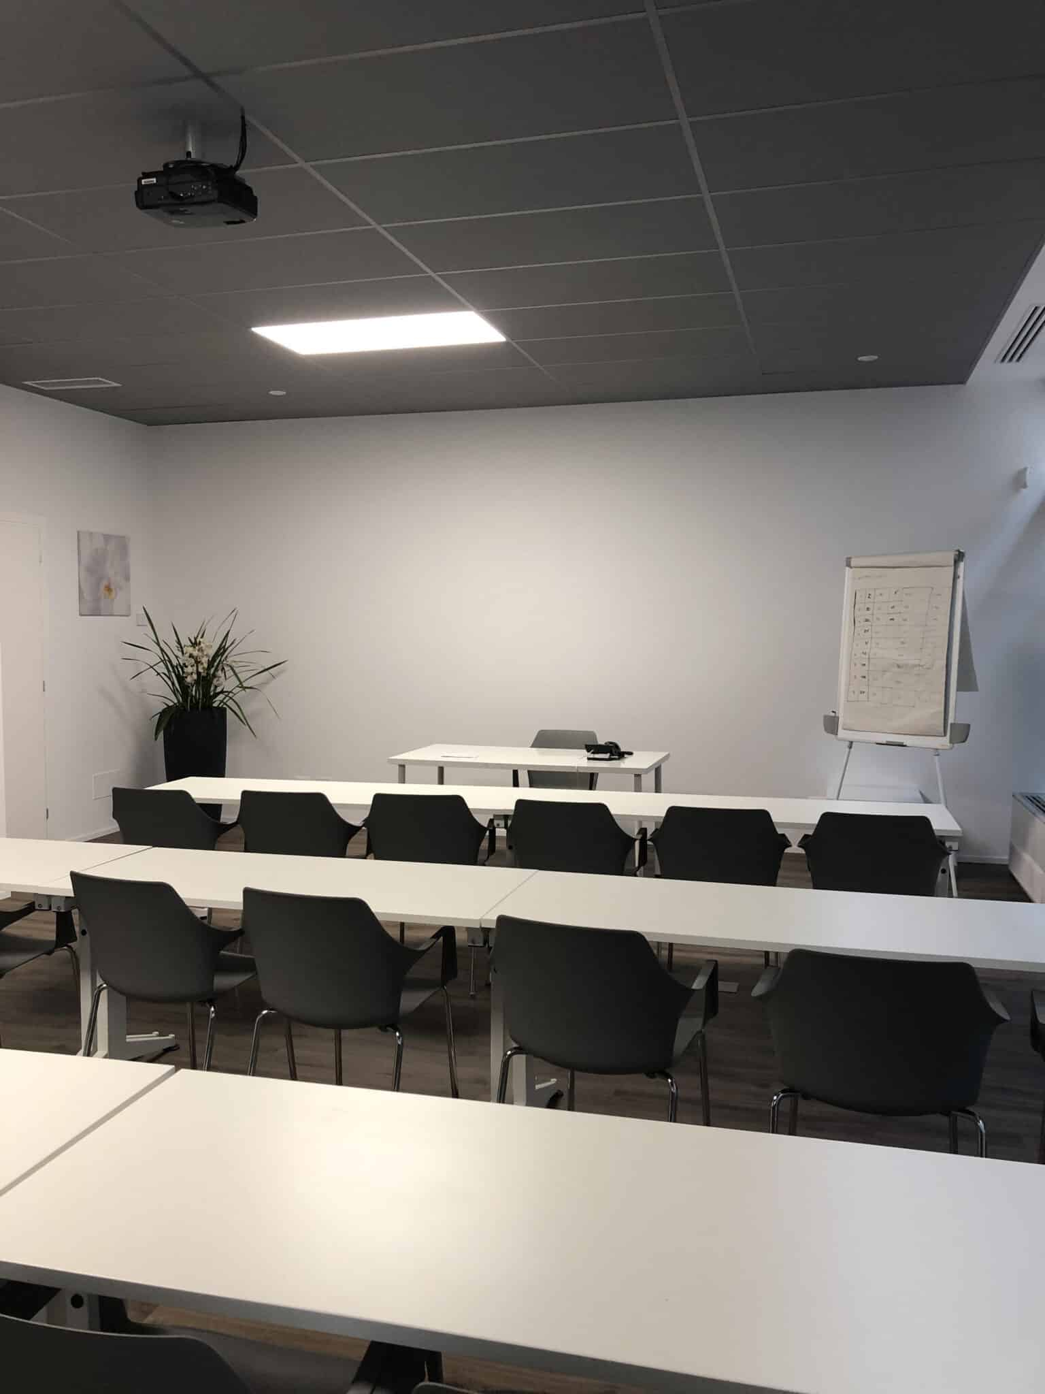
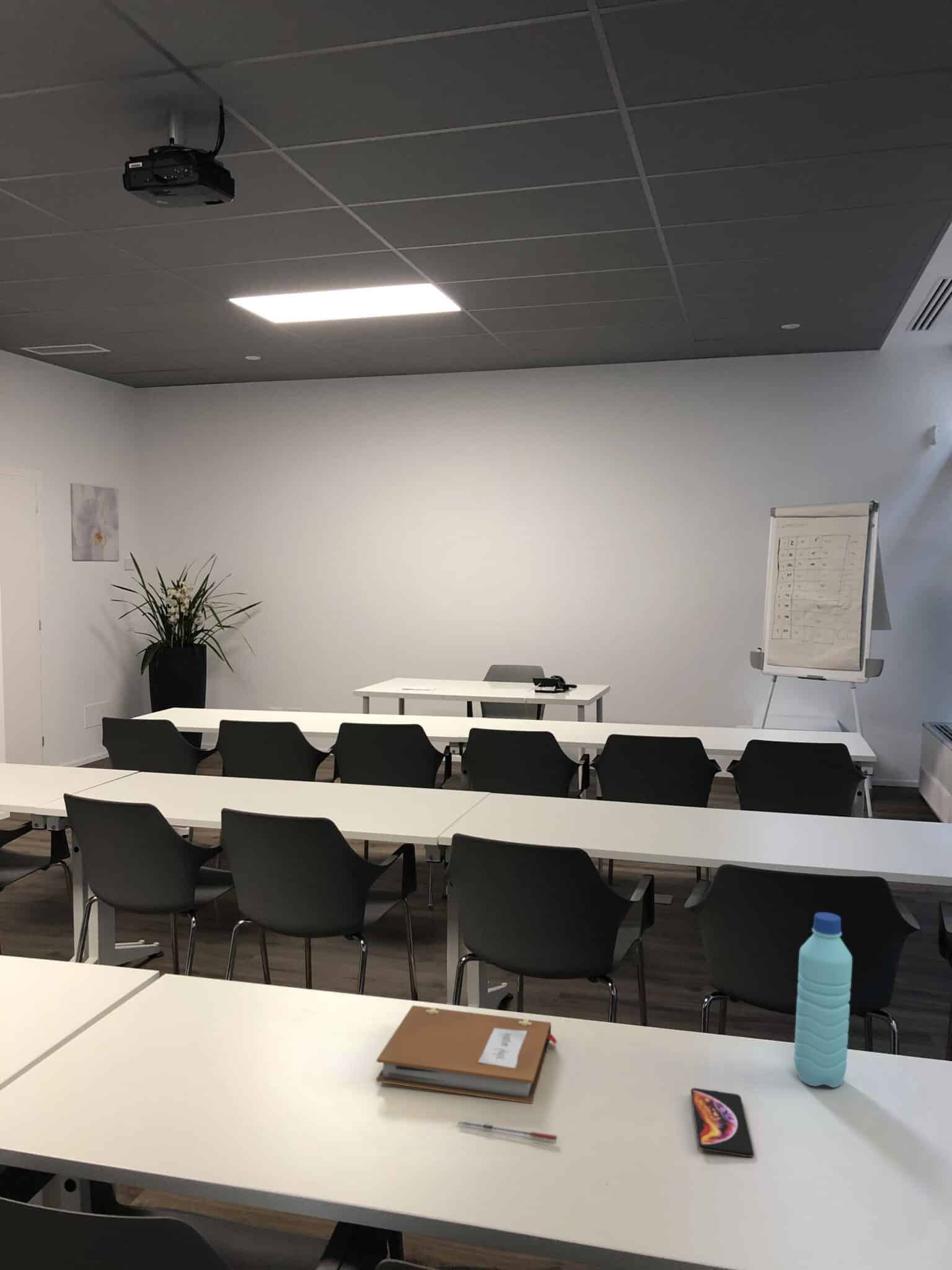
+ smartphone [690,1087,755,1158]
+ pen [457,1121,558,1141]
+ water bottle [793,912,853,1088]
+ notebook [376,1005,558,1104]
